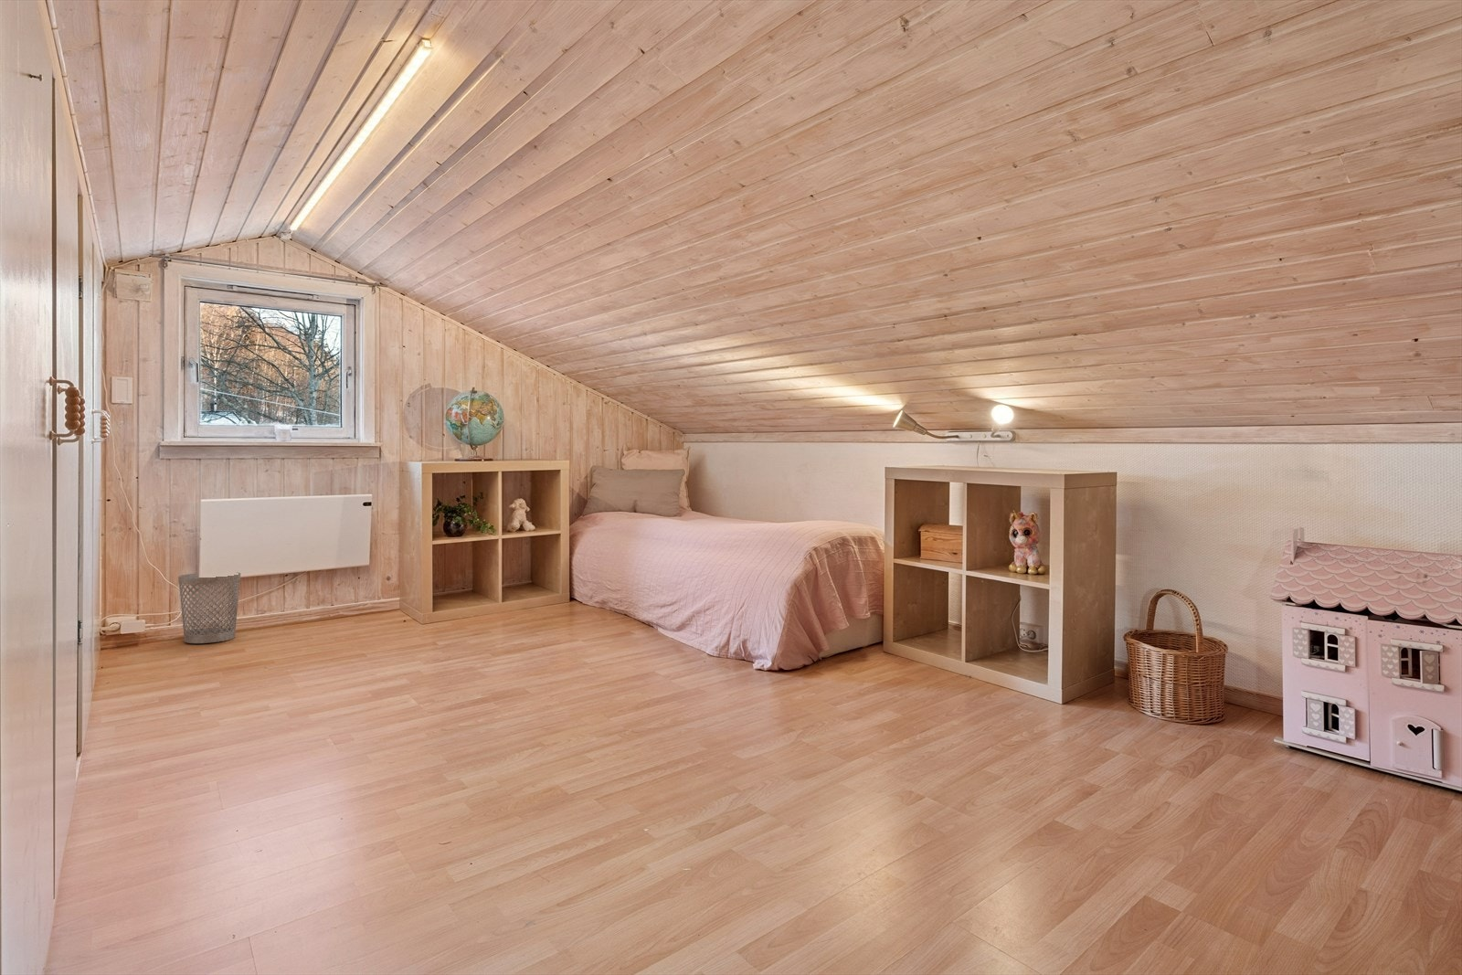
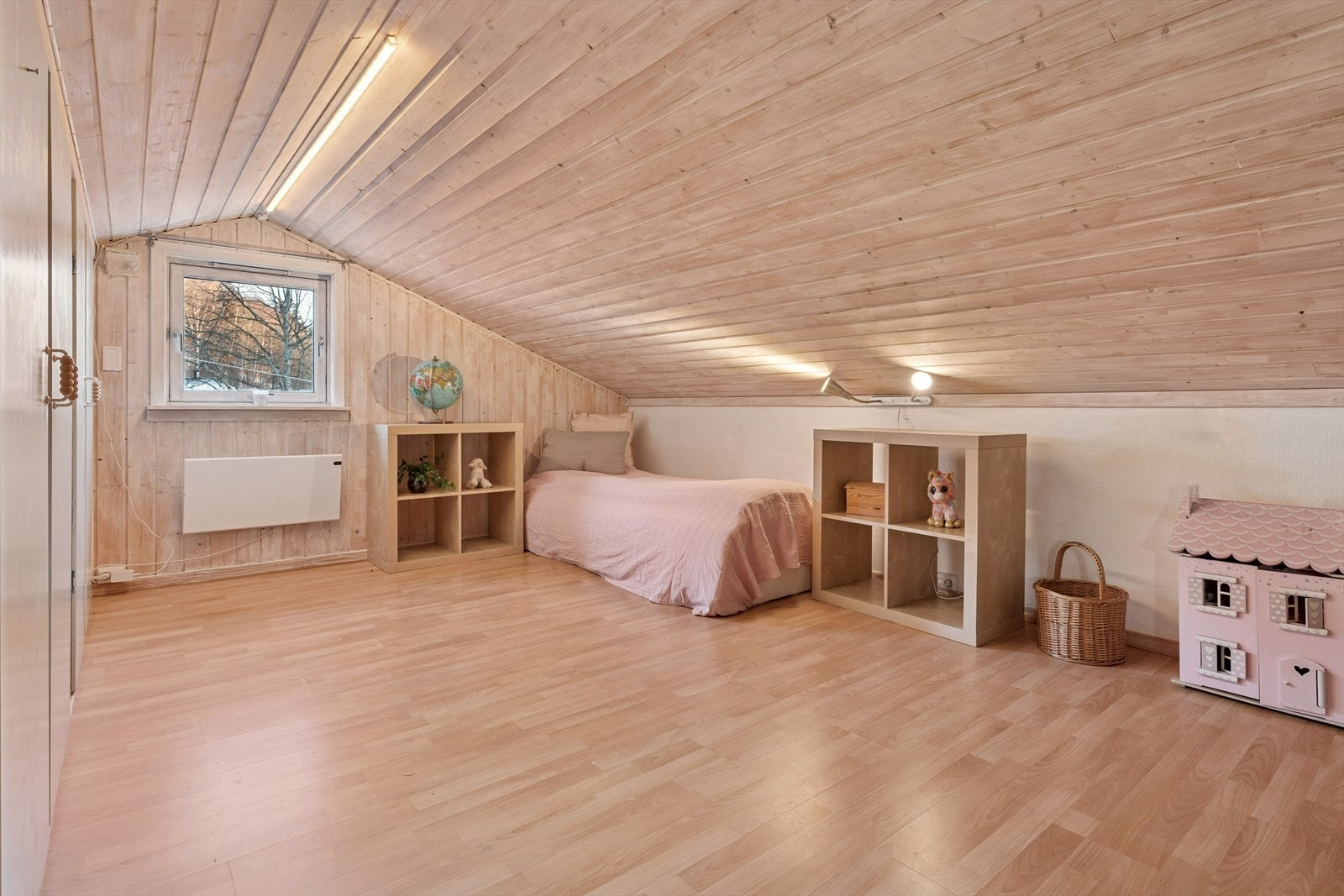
- wastebasket [177,572,241,644]
